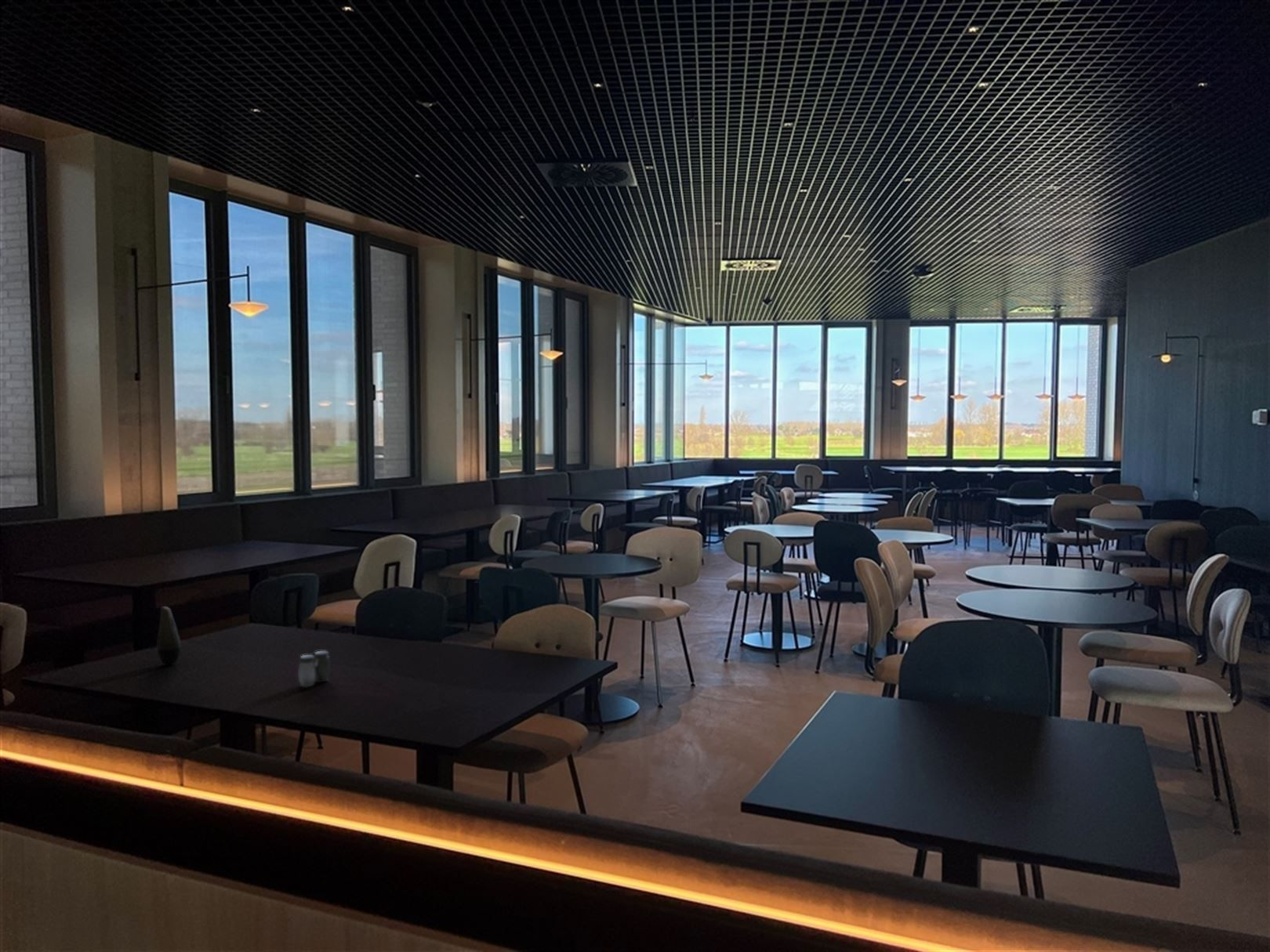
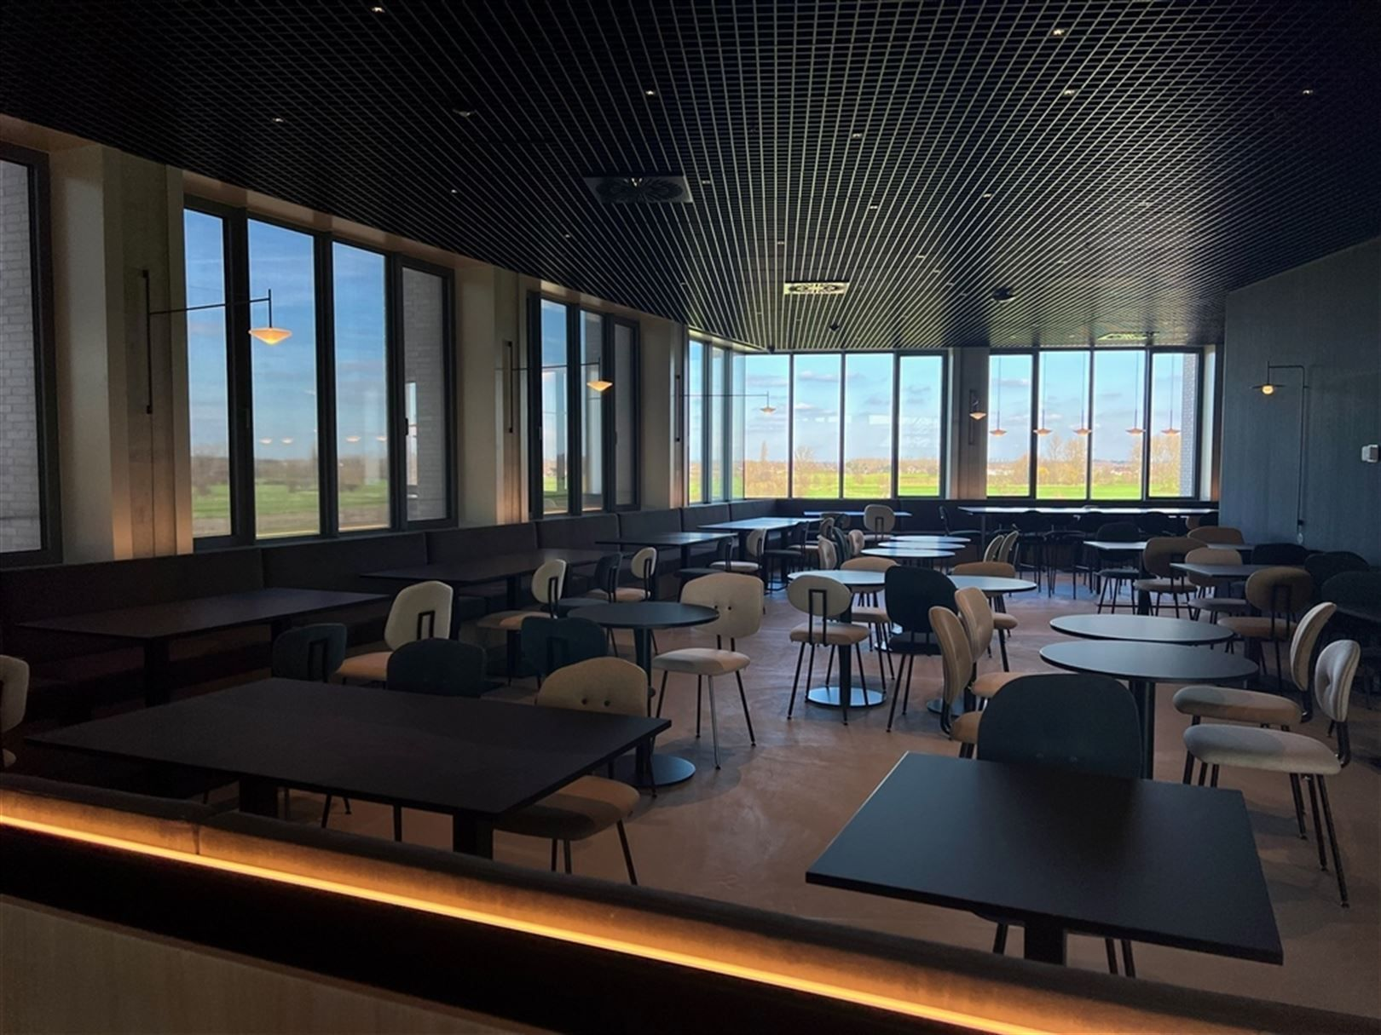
- cosmetic container [156,606,182,665]
- salt and pepper shaker [297,650,331,687]
